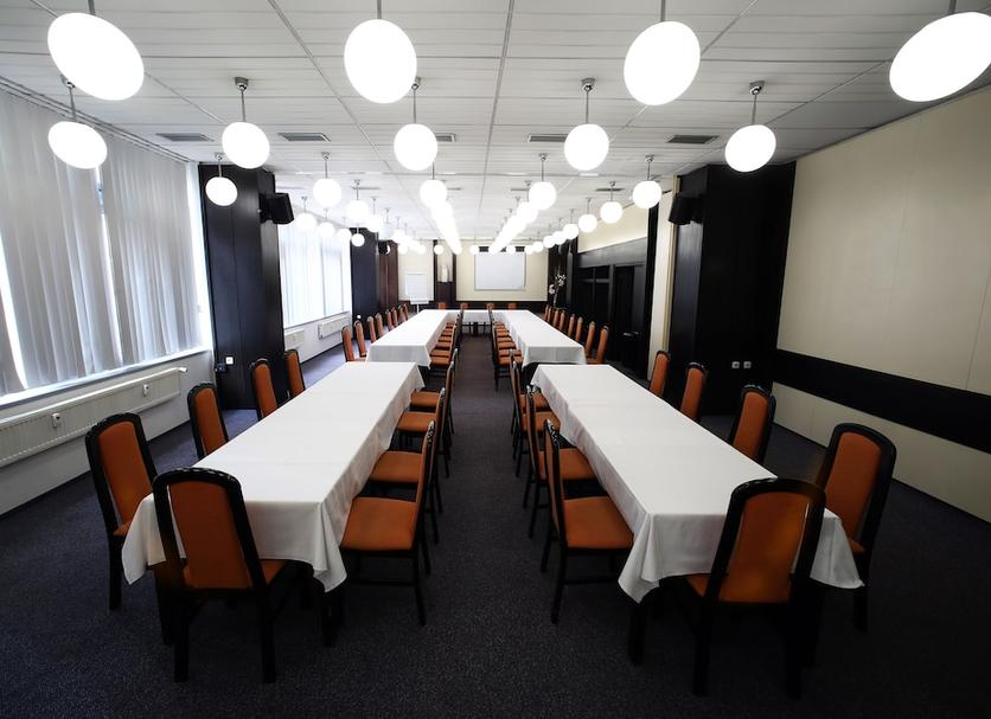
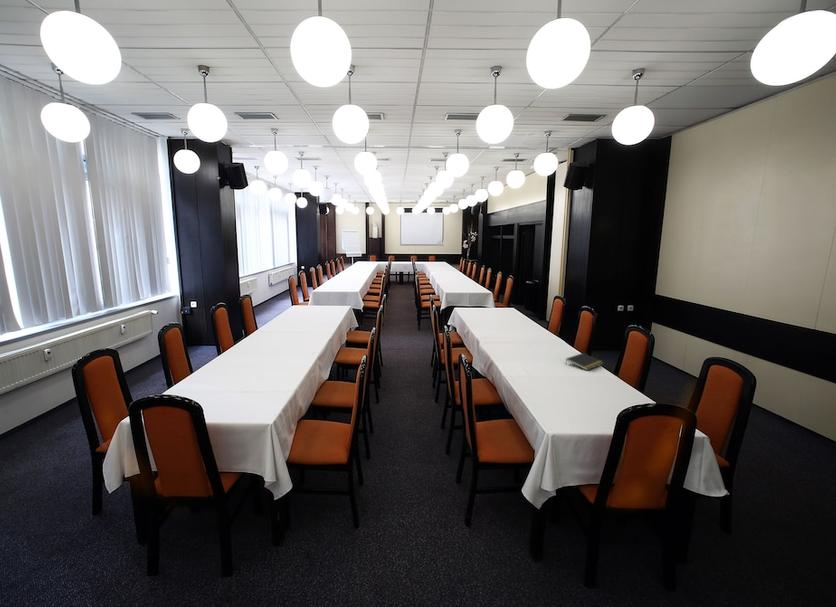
+ notepad [564,352,604,371]
